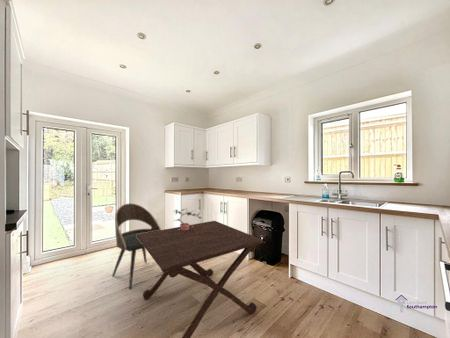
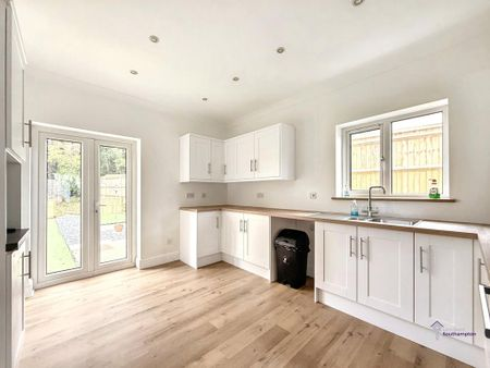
- dining chair [111,203,164,290]
- side table [137,220,264,338]
- potted plant [172,207,203,230]
